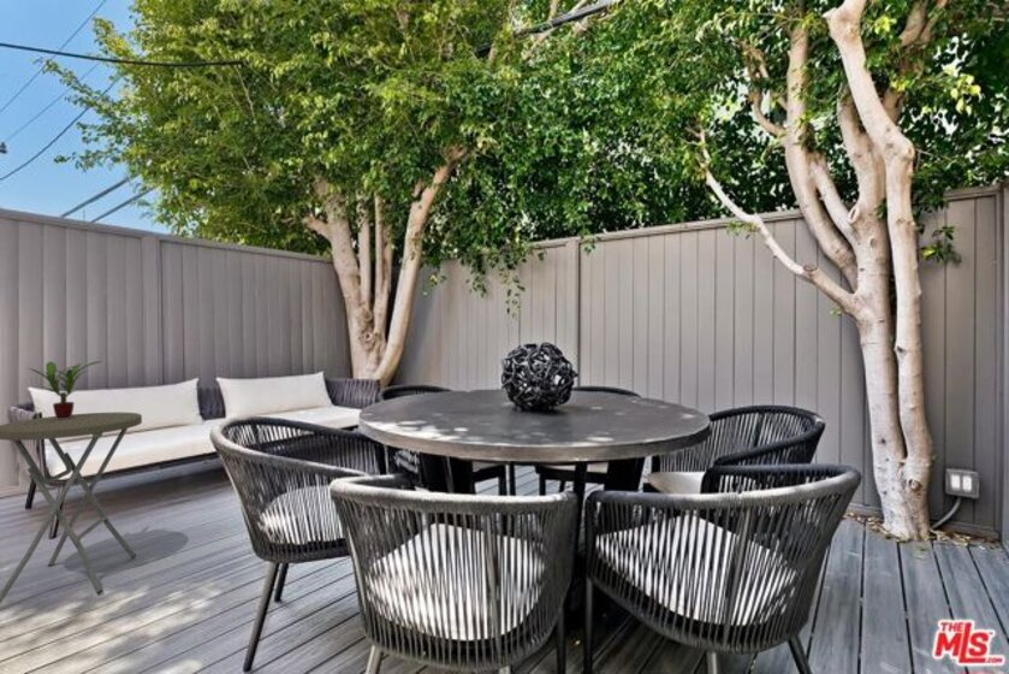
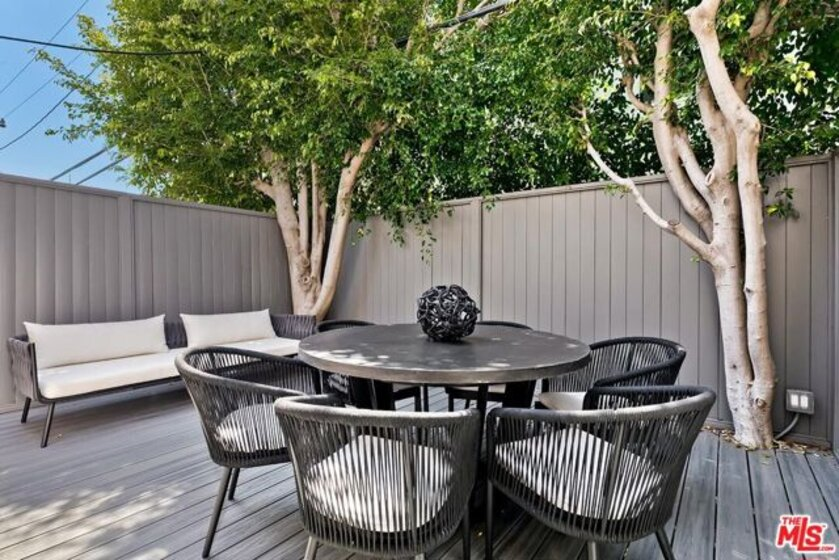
- side table [0,412,143,604]
- potted plant [28,360,103,419]
